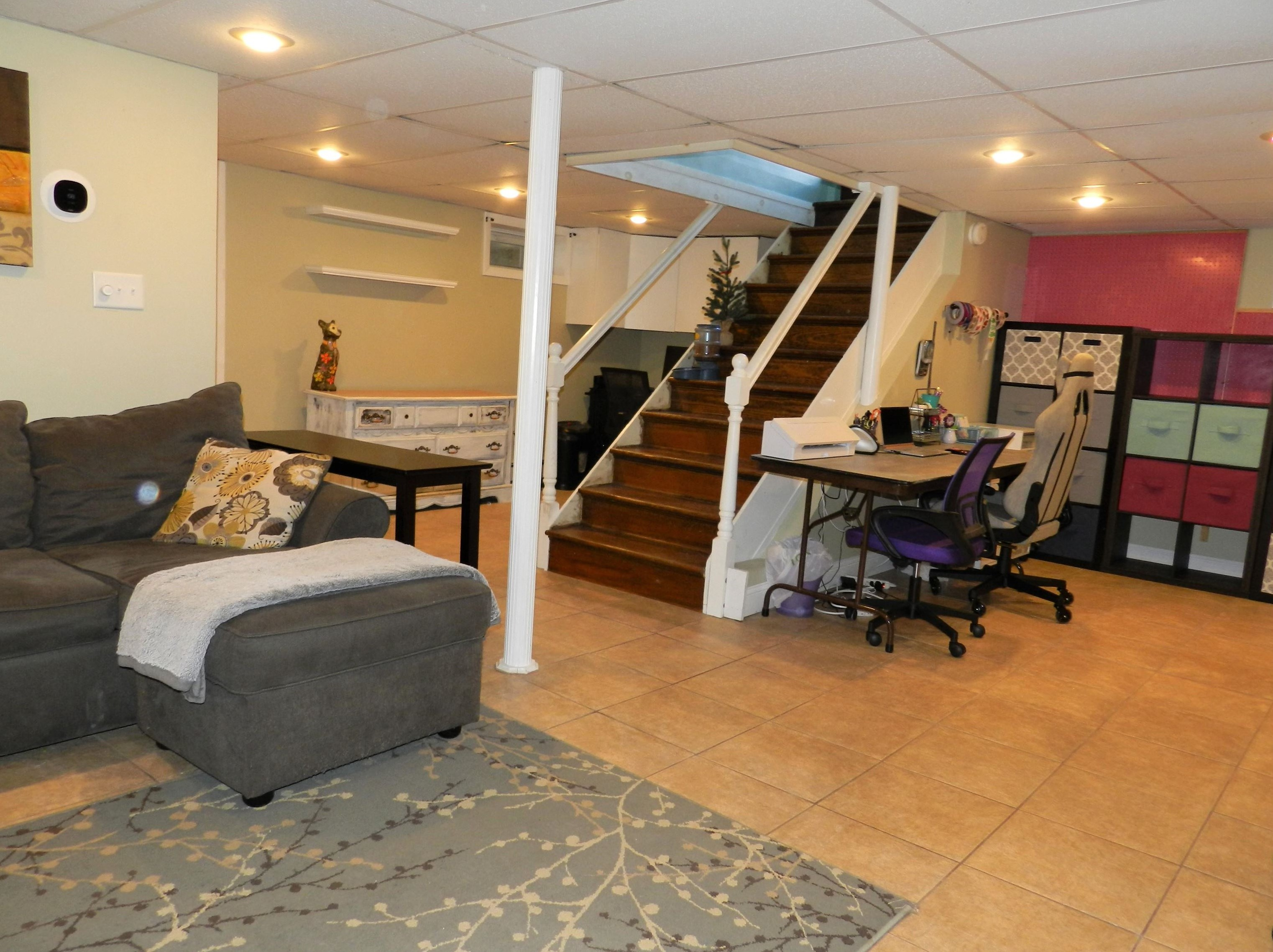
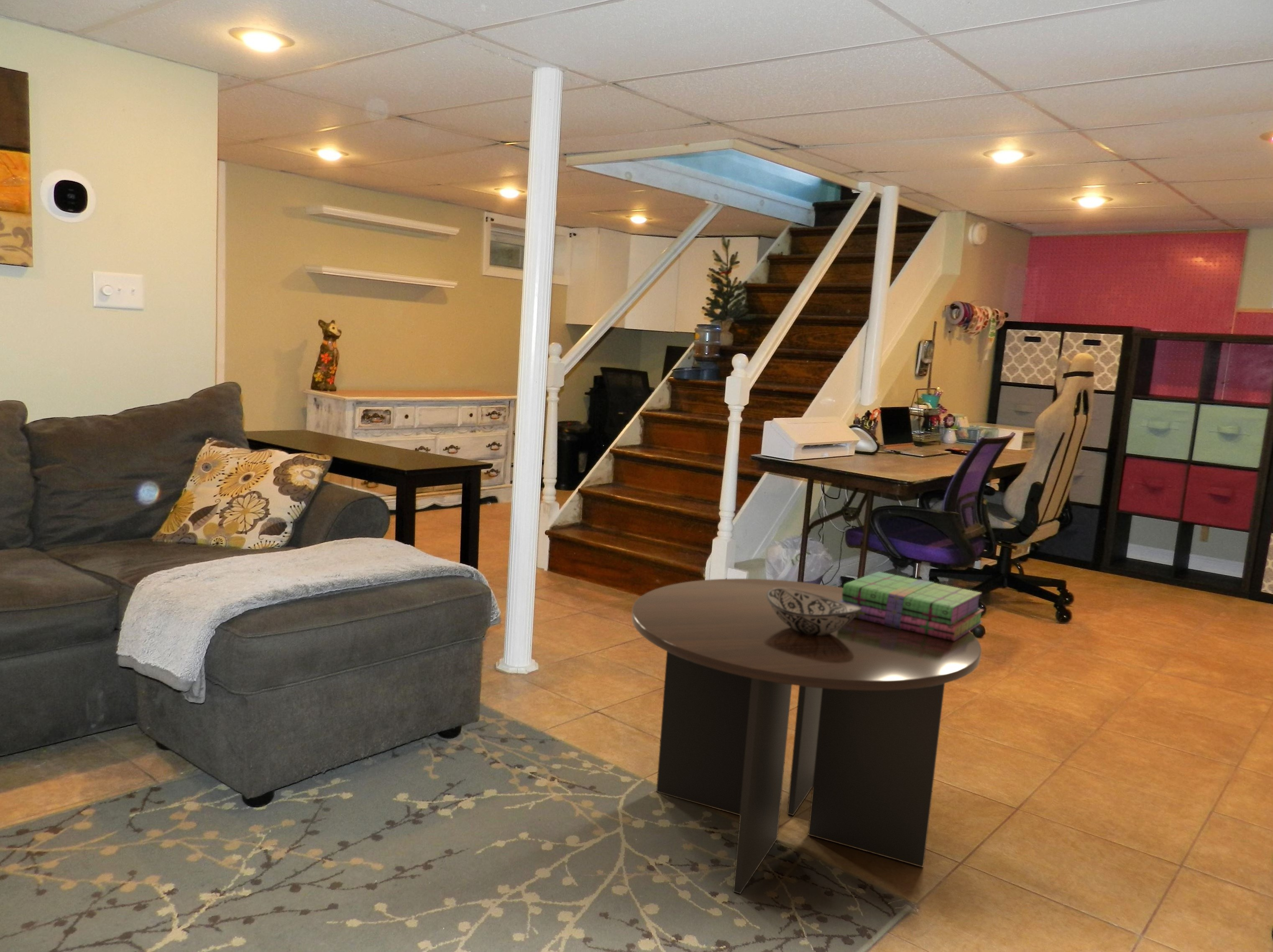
+ stack of books [840,571,984,641]
+ coffee table [631,578,982,894]
+ decorative bowl [766,588,861,635]
